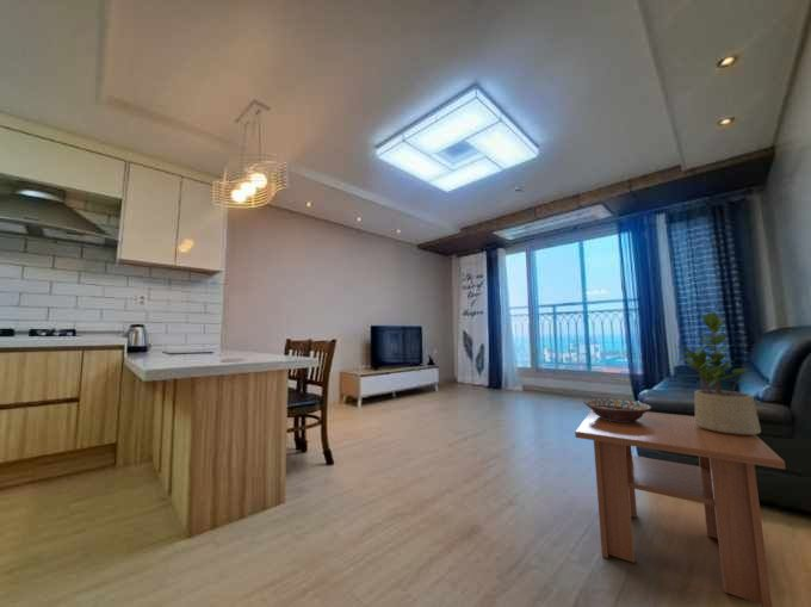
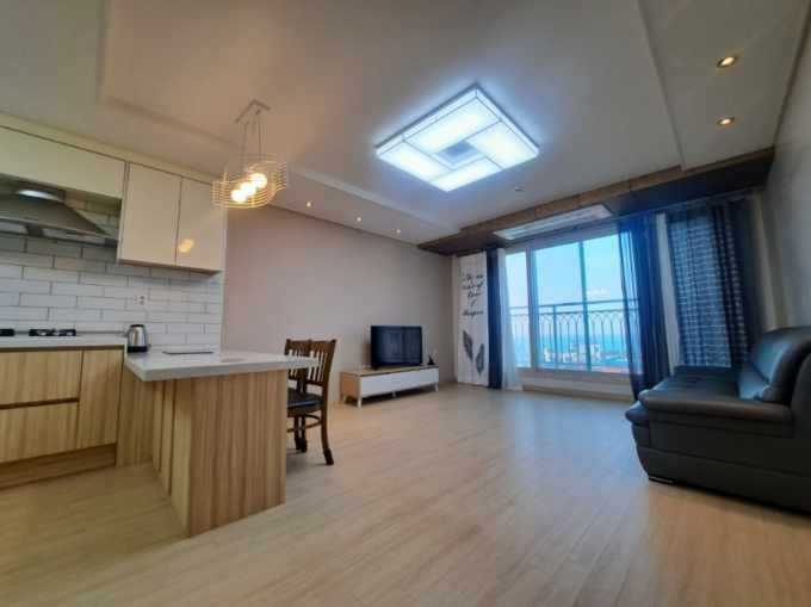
- potted plant [674,311,762,435]
- coffee table [574,409,787,607]
- decorative bowl [582,397,652,422]
